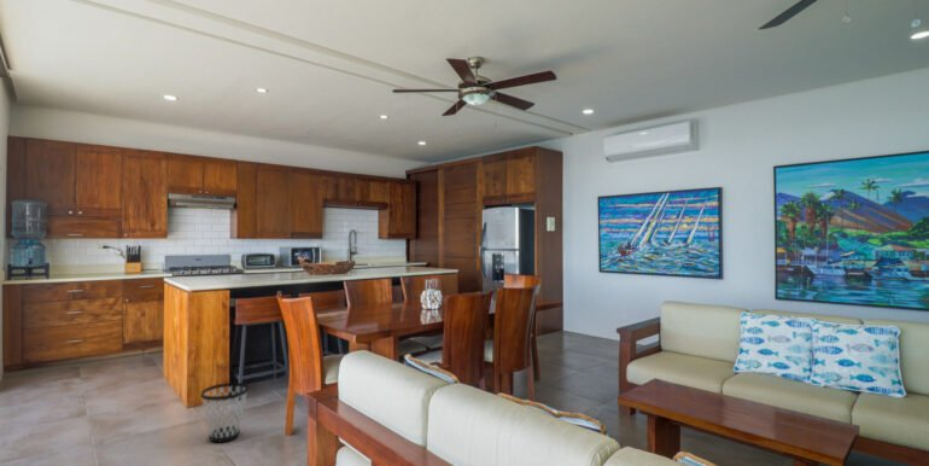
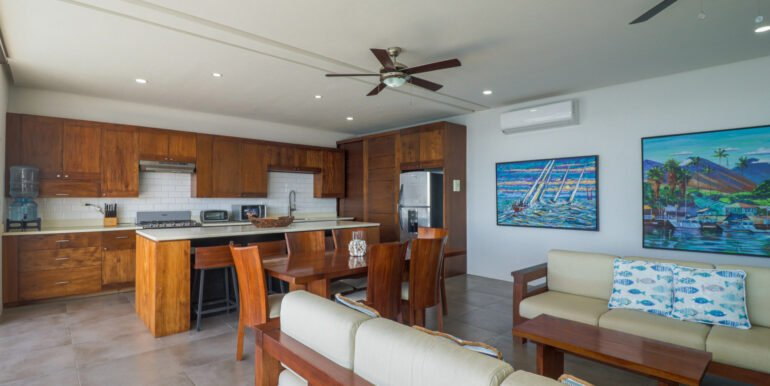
- wastebasket [199,381,250,443]
